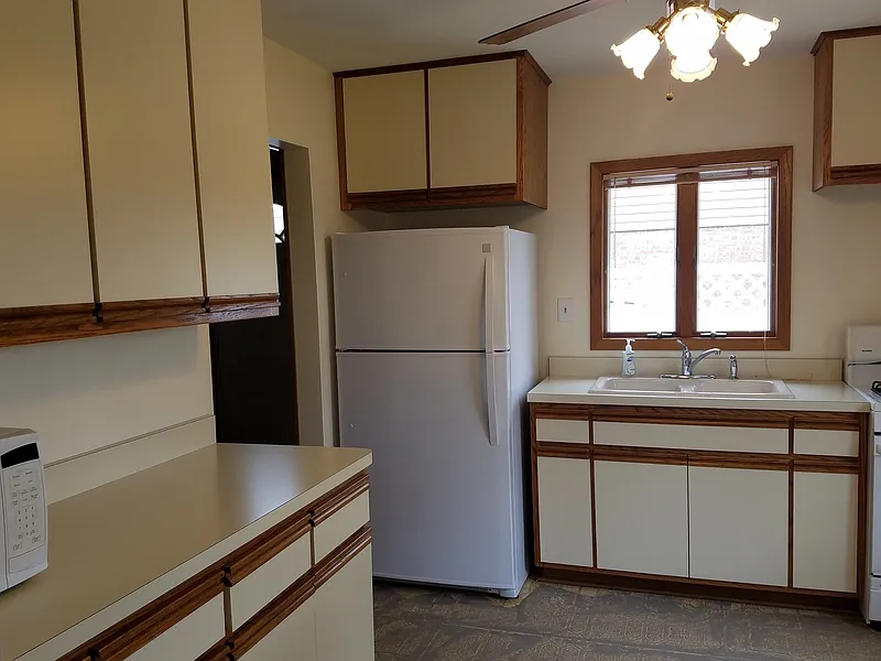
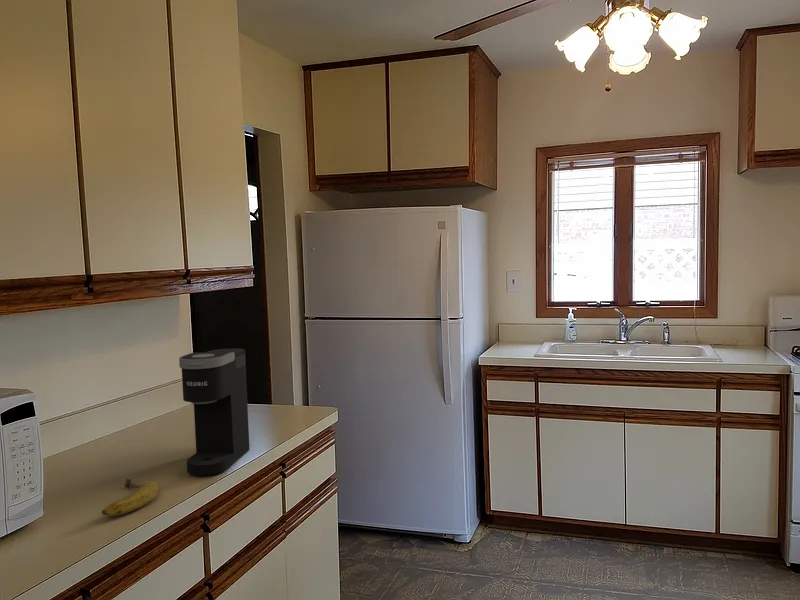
+ fruit [101,478,159,517]
+ coffee maker [178,347,251,477]
